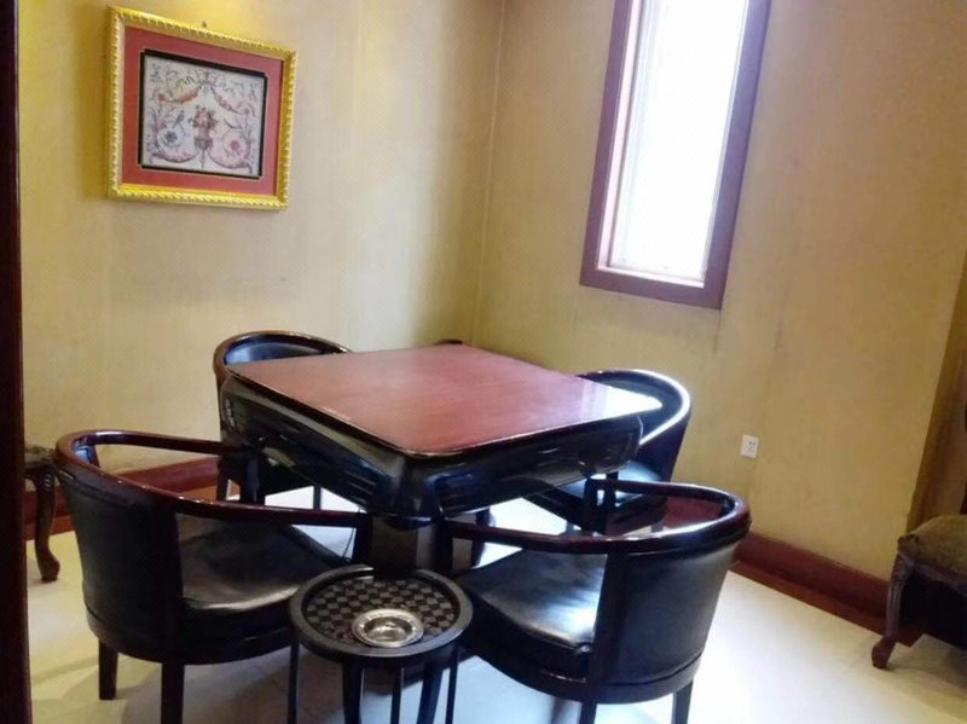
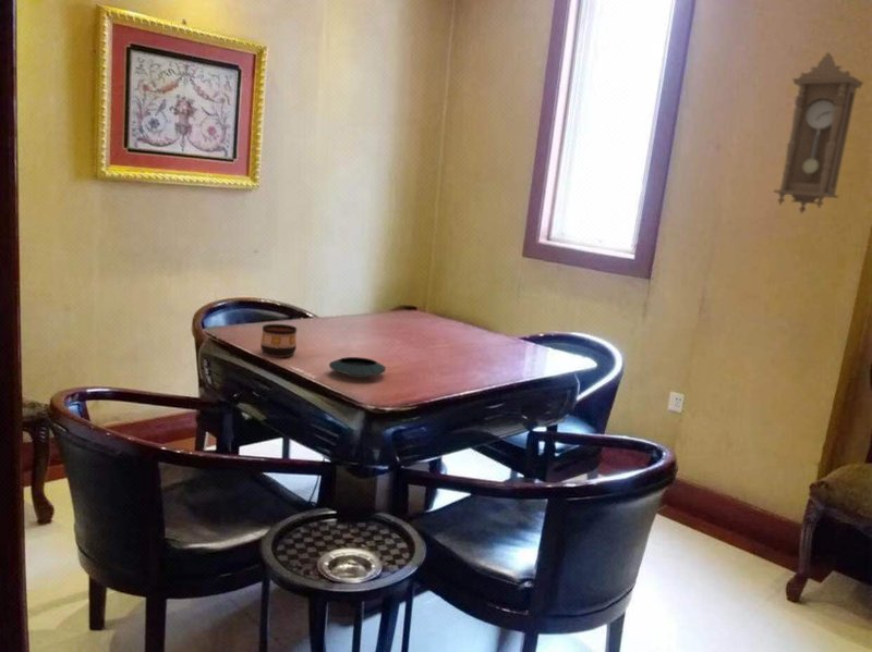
+ pendulum clock [773,51,864,214]
+ saucer [328,356,387,378]
+ cup [259,323,298,358]
